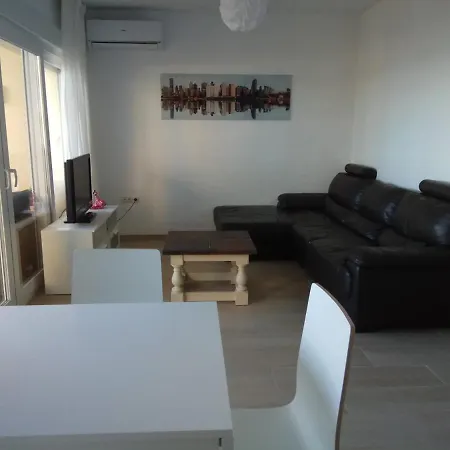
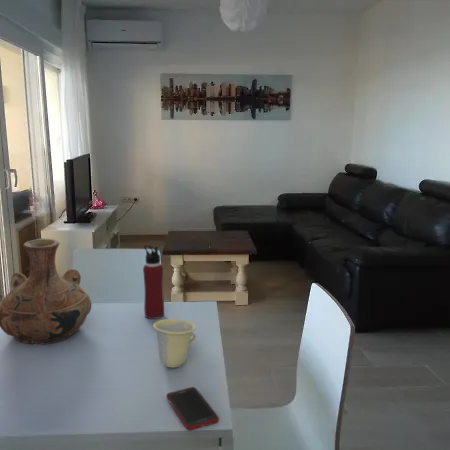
+ cup [152,318,197,368]
+ cell phone [165,386,220,431]
+ water bottle [142,244,165,320]
+ vase [0,237,92,345]
